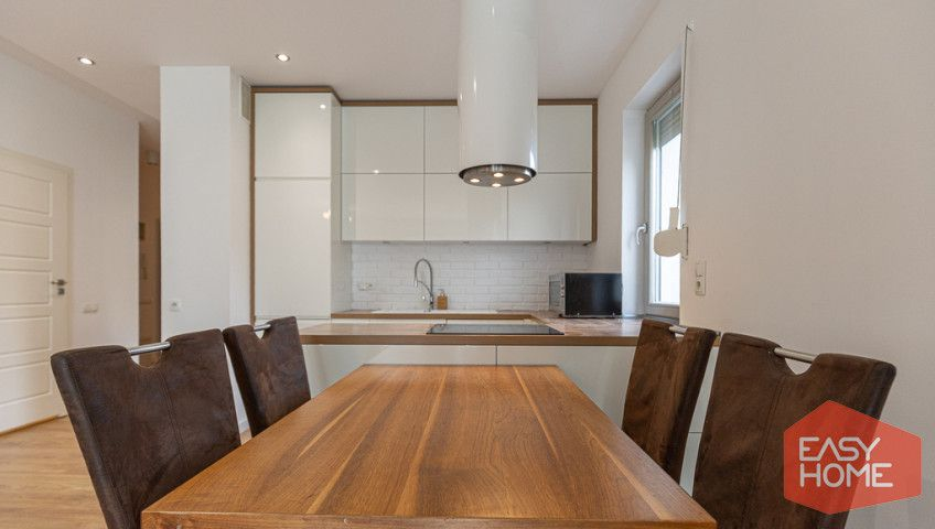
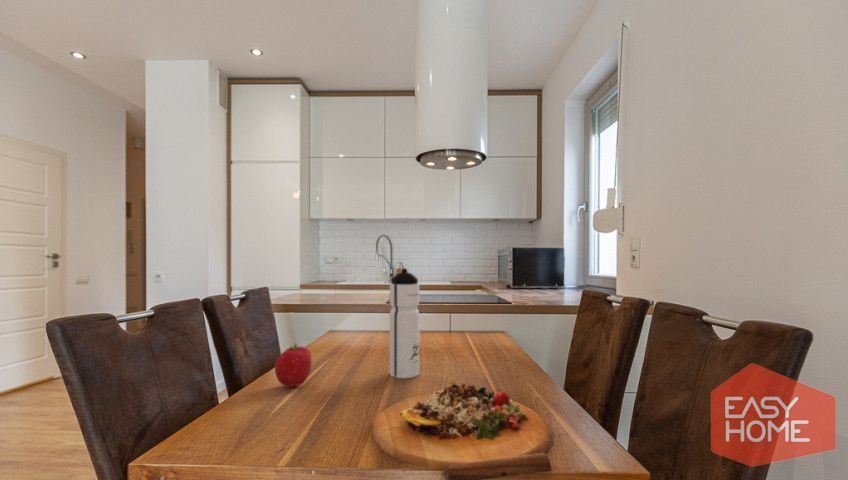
+ cutting board [371,382,554,480]
+ water bottle [389,268,420,379]
+ fruit [274,343,313,388]
